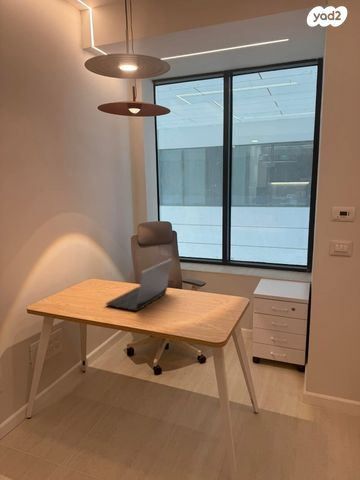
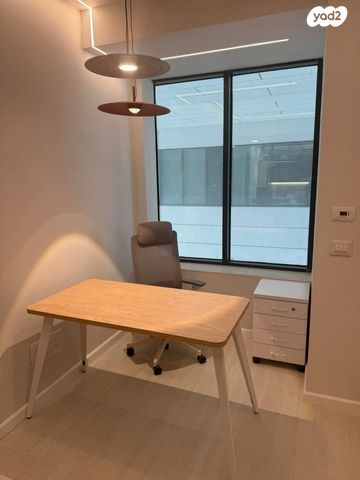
- laptop computer [105,258,173,312]
